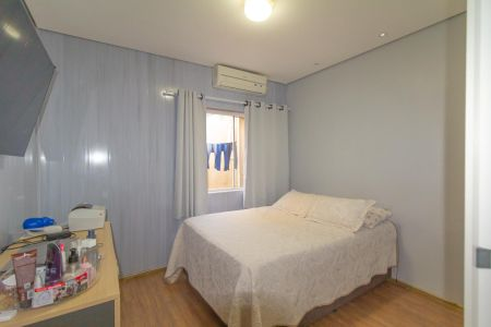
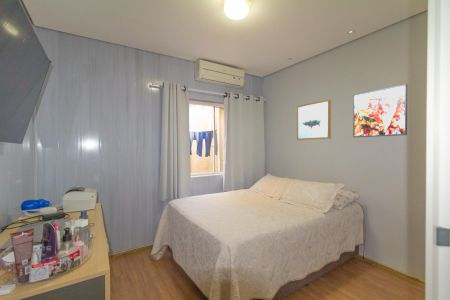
+ wall art [296,99,332,141]
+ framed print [352,83,408,138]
